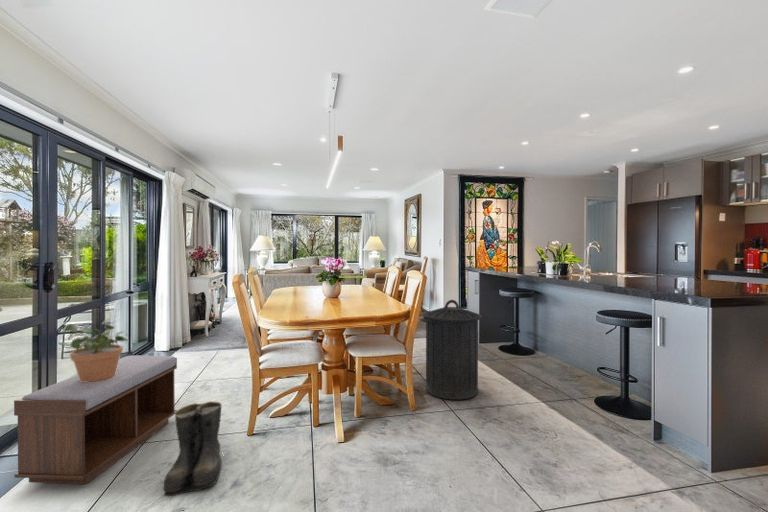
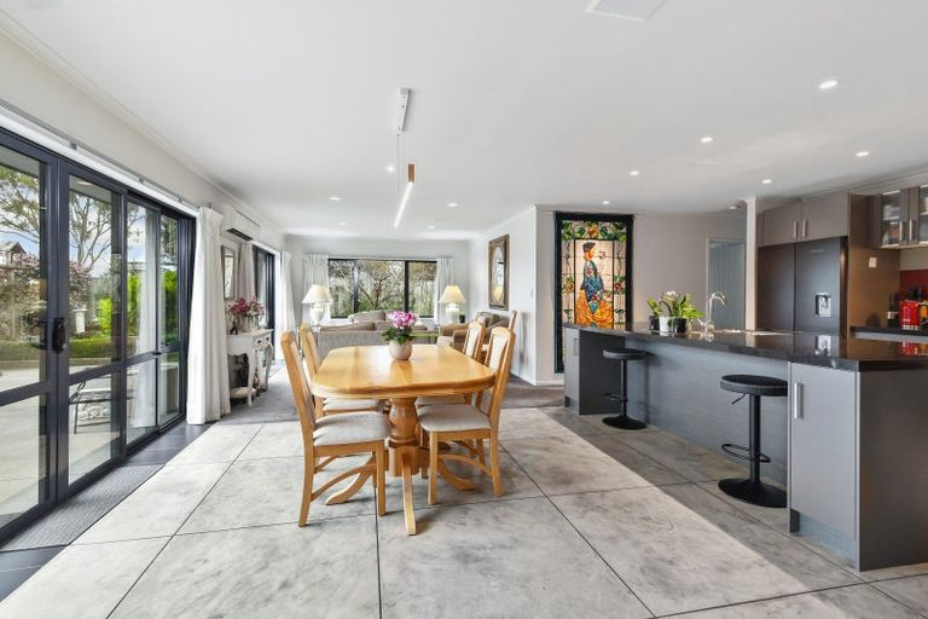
- trash can [418,299,483,401]
- boots [163,400,223,497]
- potted plant [57,317,130,382]
- bench [13,354,178,485]
